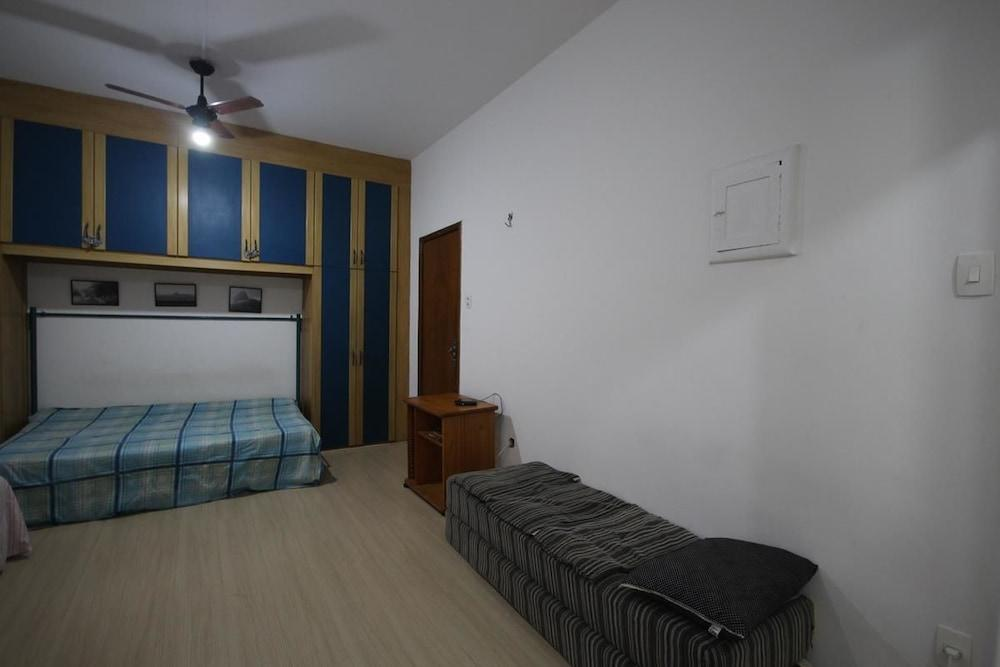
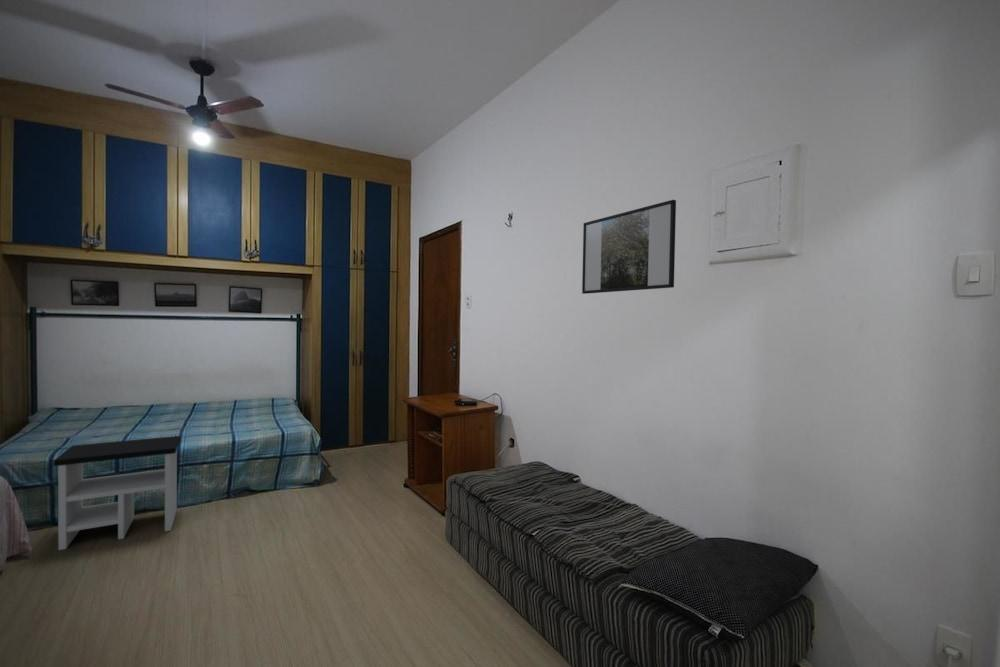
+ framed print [581,199,677,295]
+ side table [53,435,182,551]
